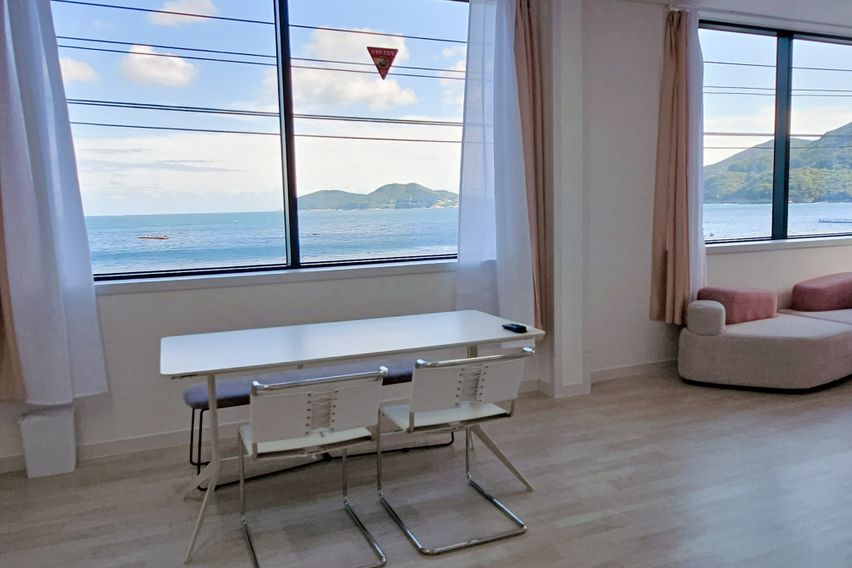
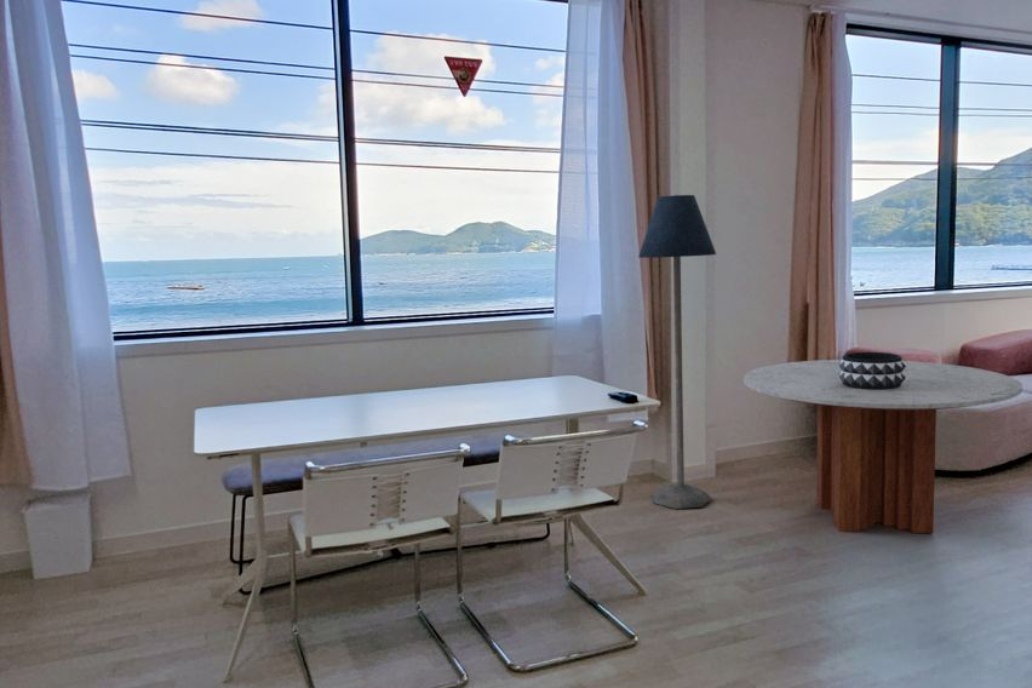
+ coffee table [743,359,1024,534]
+ floor lamp [637,194,717,510]
+ decorative bowl [838,351,906,390]
